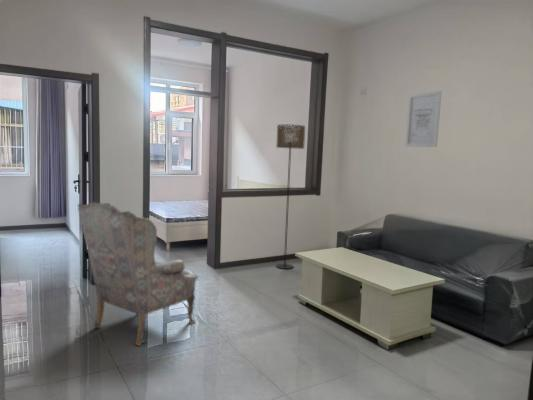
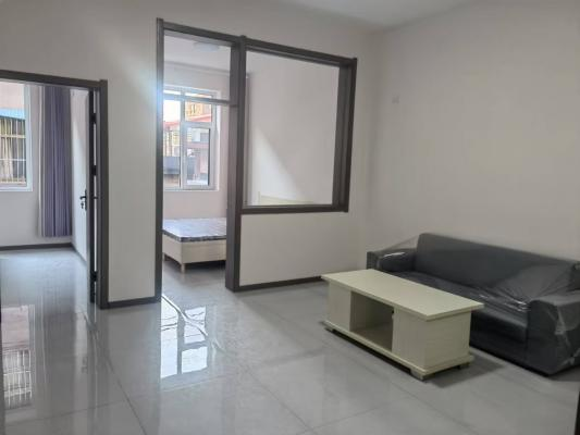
- floor lamp [275,124,306,270]
- wall art [404,90,442,148]
- armchair [76,201,199,347]
